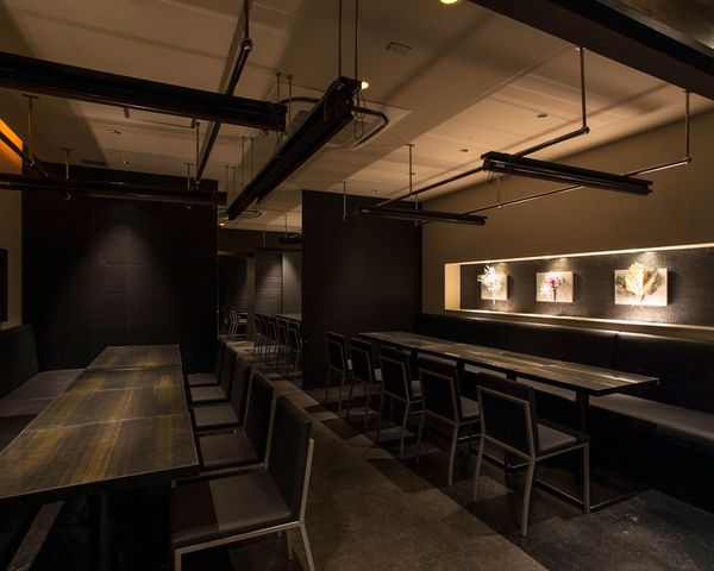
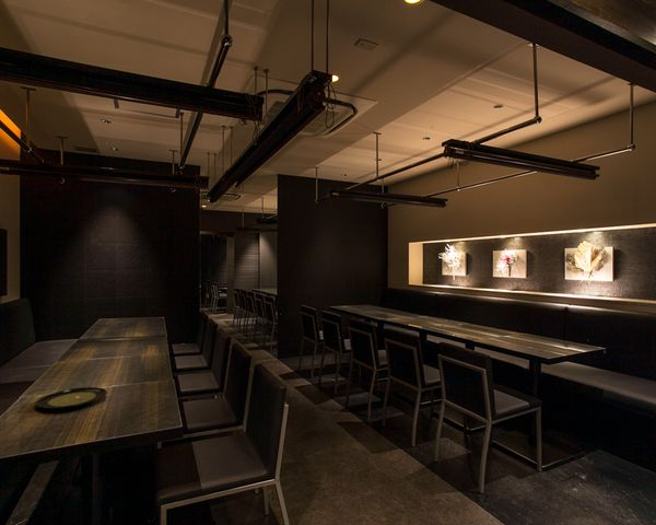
+ plate [34,386,108,410]
